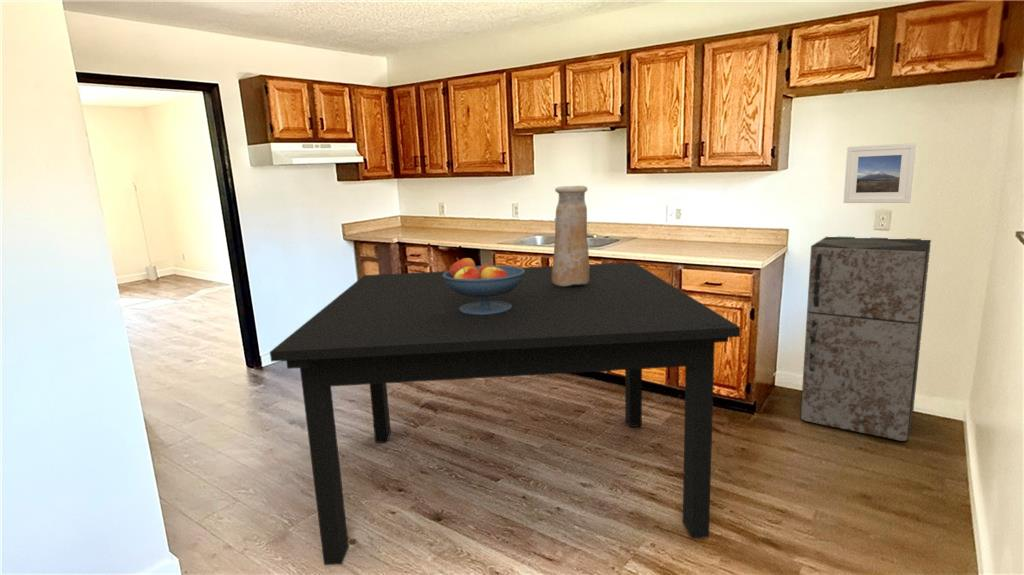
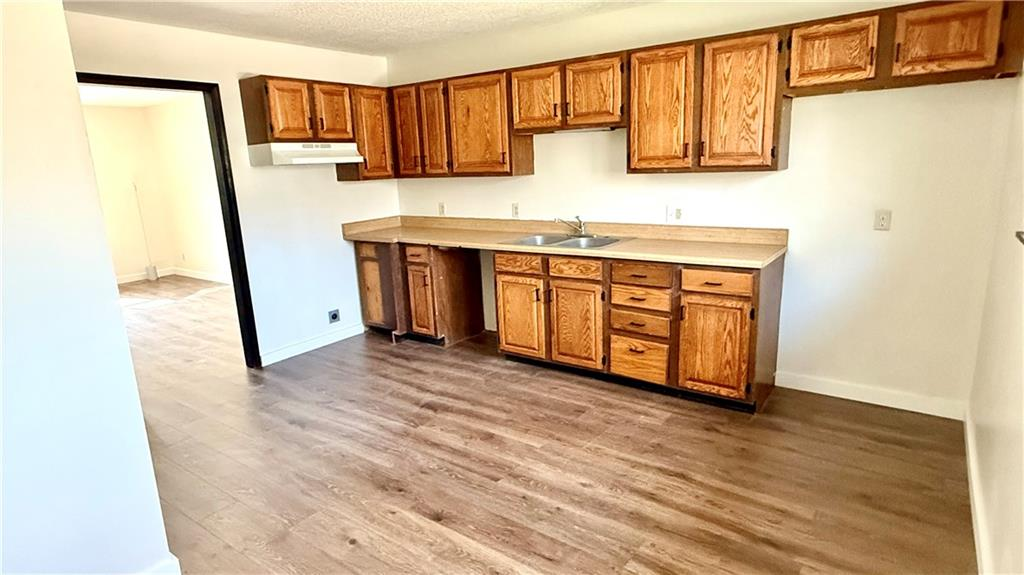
- fruit bowl [442,257,525,315]
- storage cabinet [800,236,932,442]
- vase [552,185,590,286]
- dining table [269,261,741,566]
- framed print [843,142,917,204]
